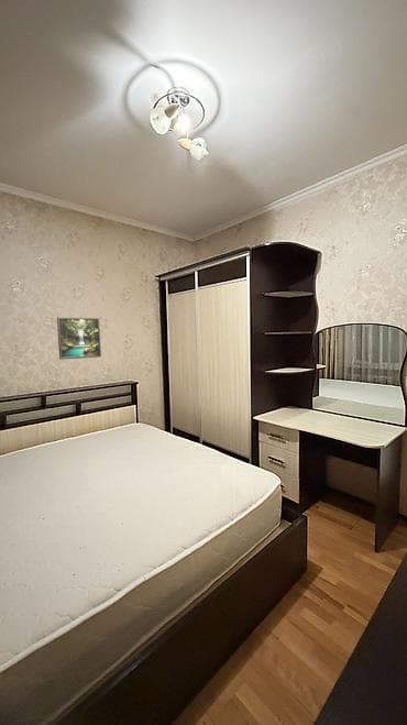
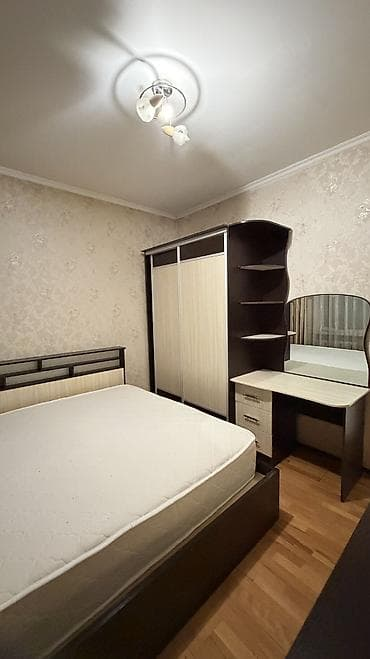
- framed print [56,316,102,361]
